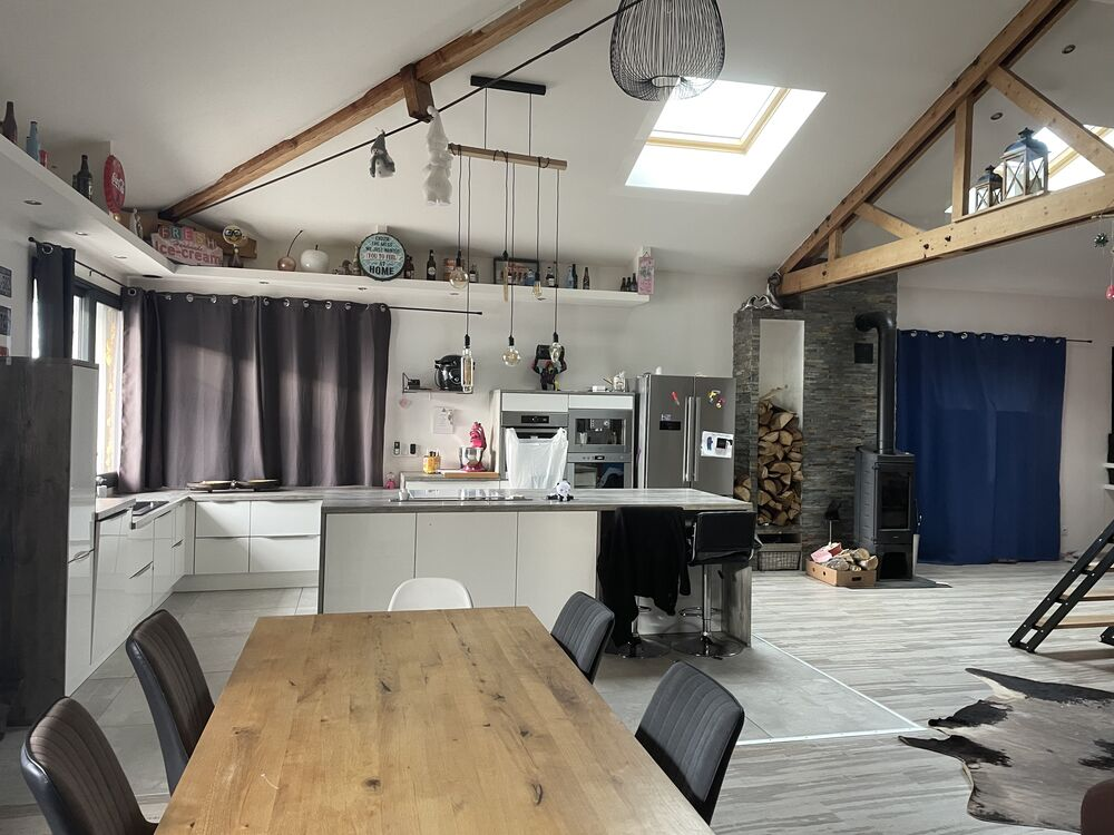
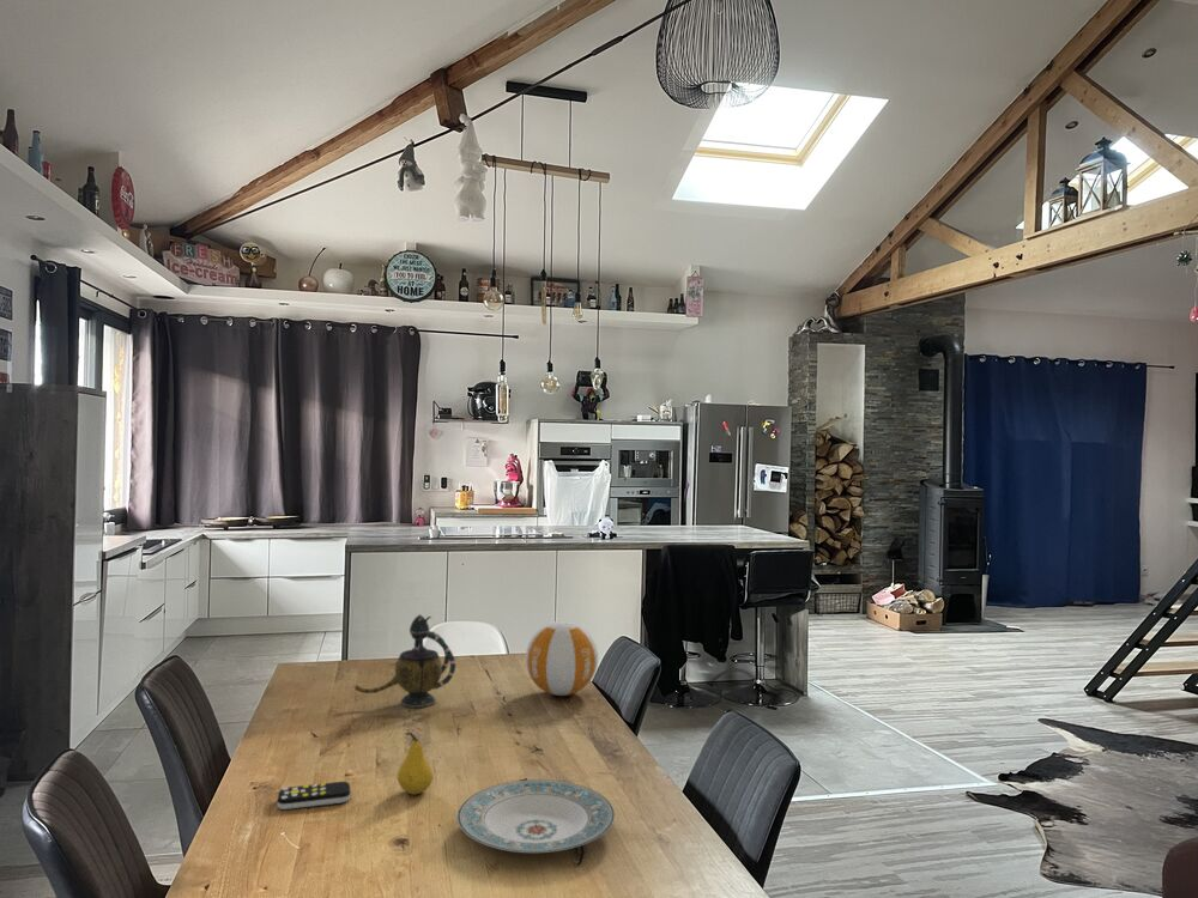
+ plate [456,778,616,854]
+ fruit [397,732,435,796]
+ remote control [277,781,352,811]
+ teapot [353,613,456,709]
+ volleyball [525,620,599,697]
